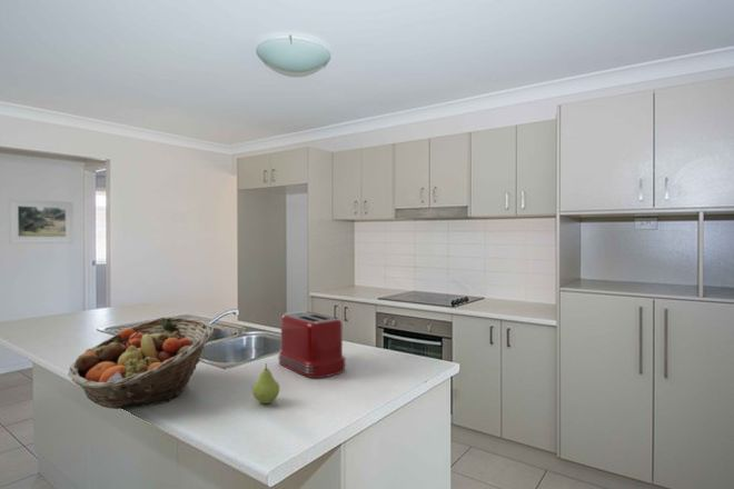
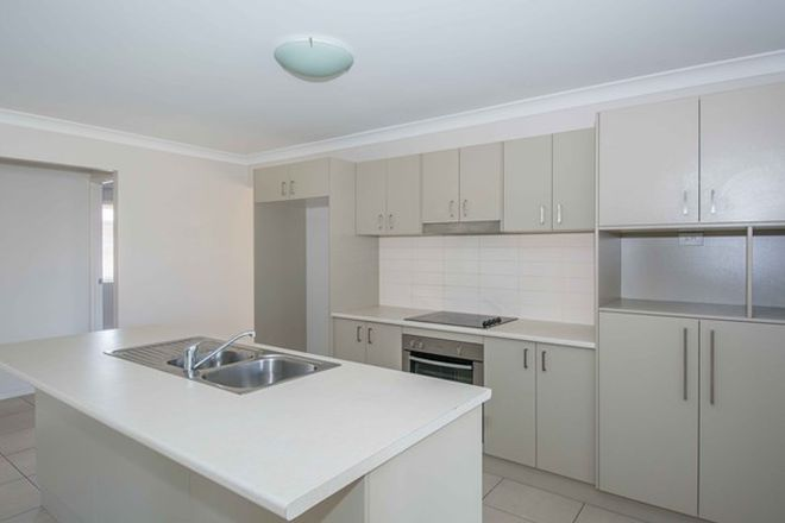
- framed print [8,198,75,244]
- fruit basket [67,316,215,410]
- fruit [251,362,280,405]
- toaster [277,310,347,379]
